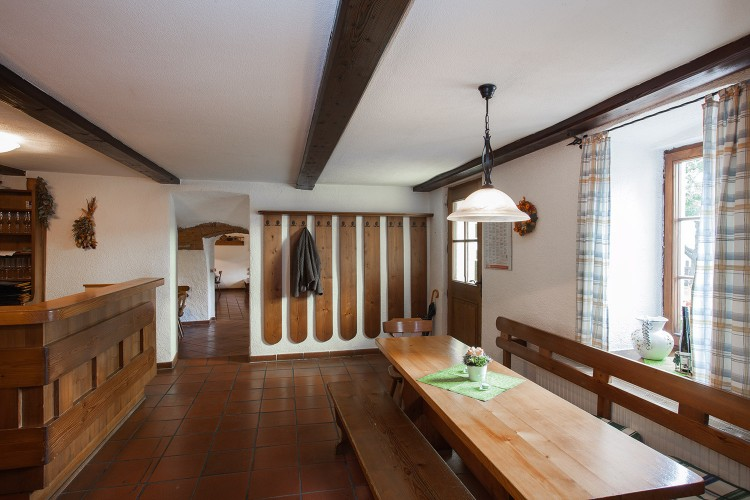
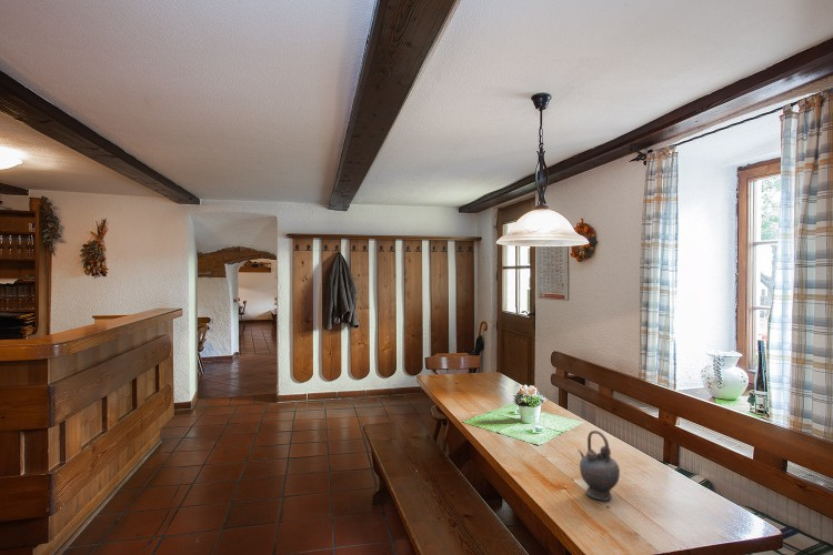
+ teapot [578,430,621,502]
